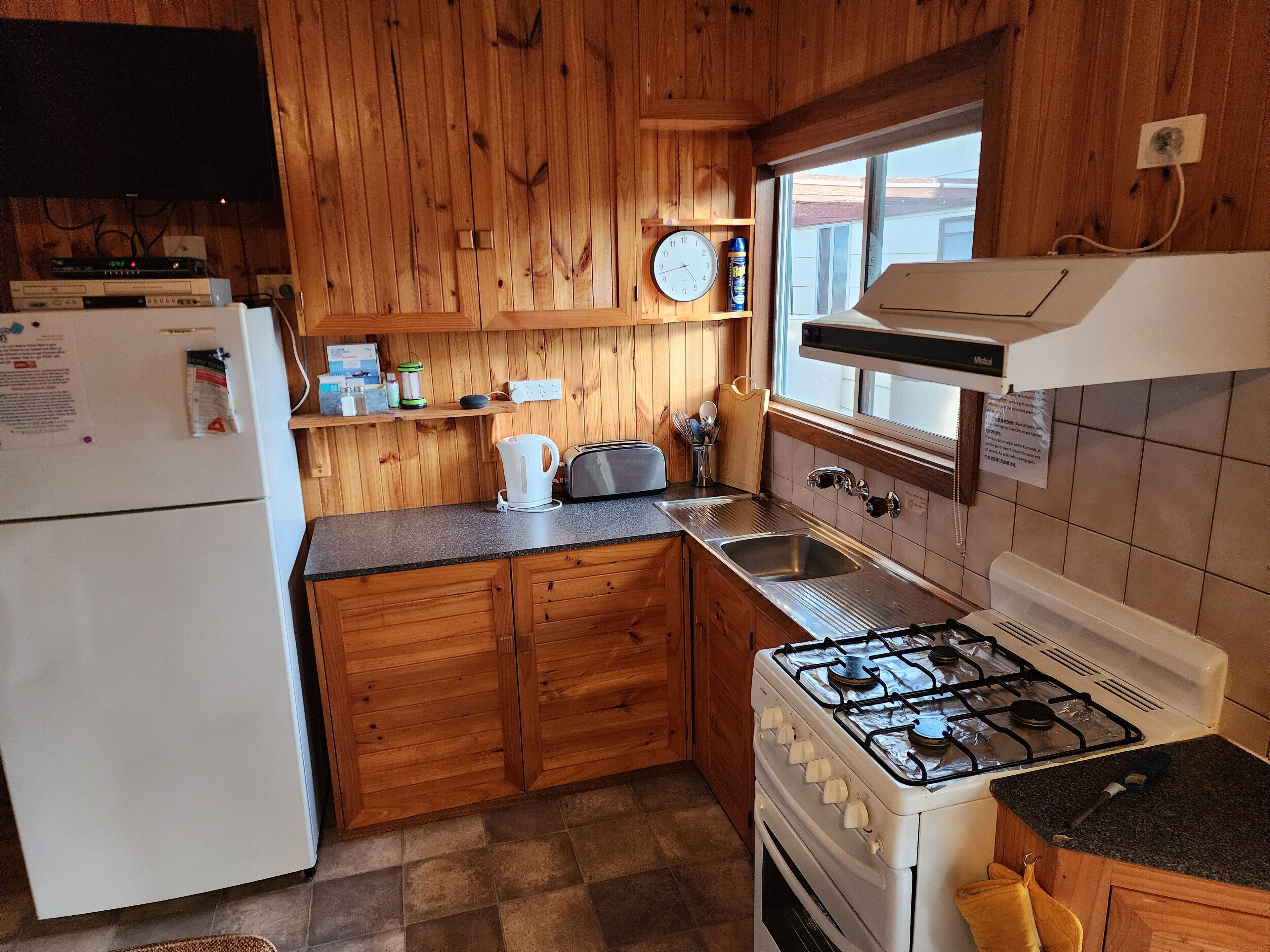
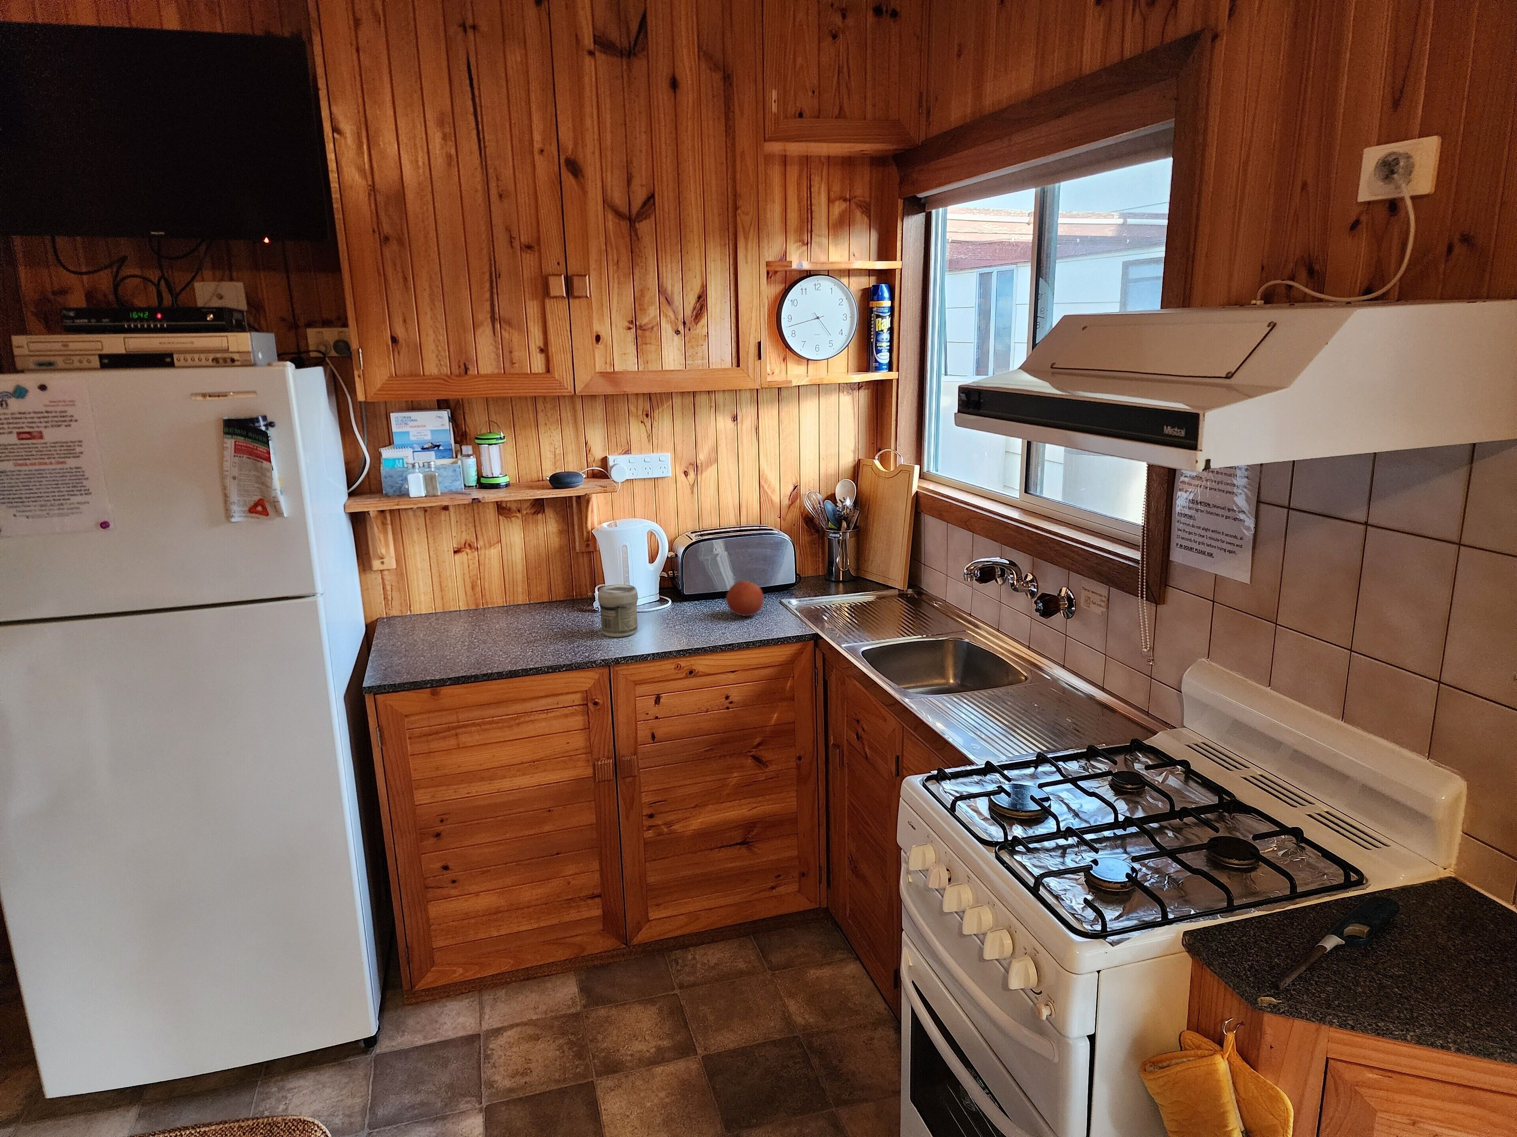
+ fruit [726,580,763,616]
+ jar [597,584,638,638]
